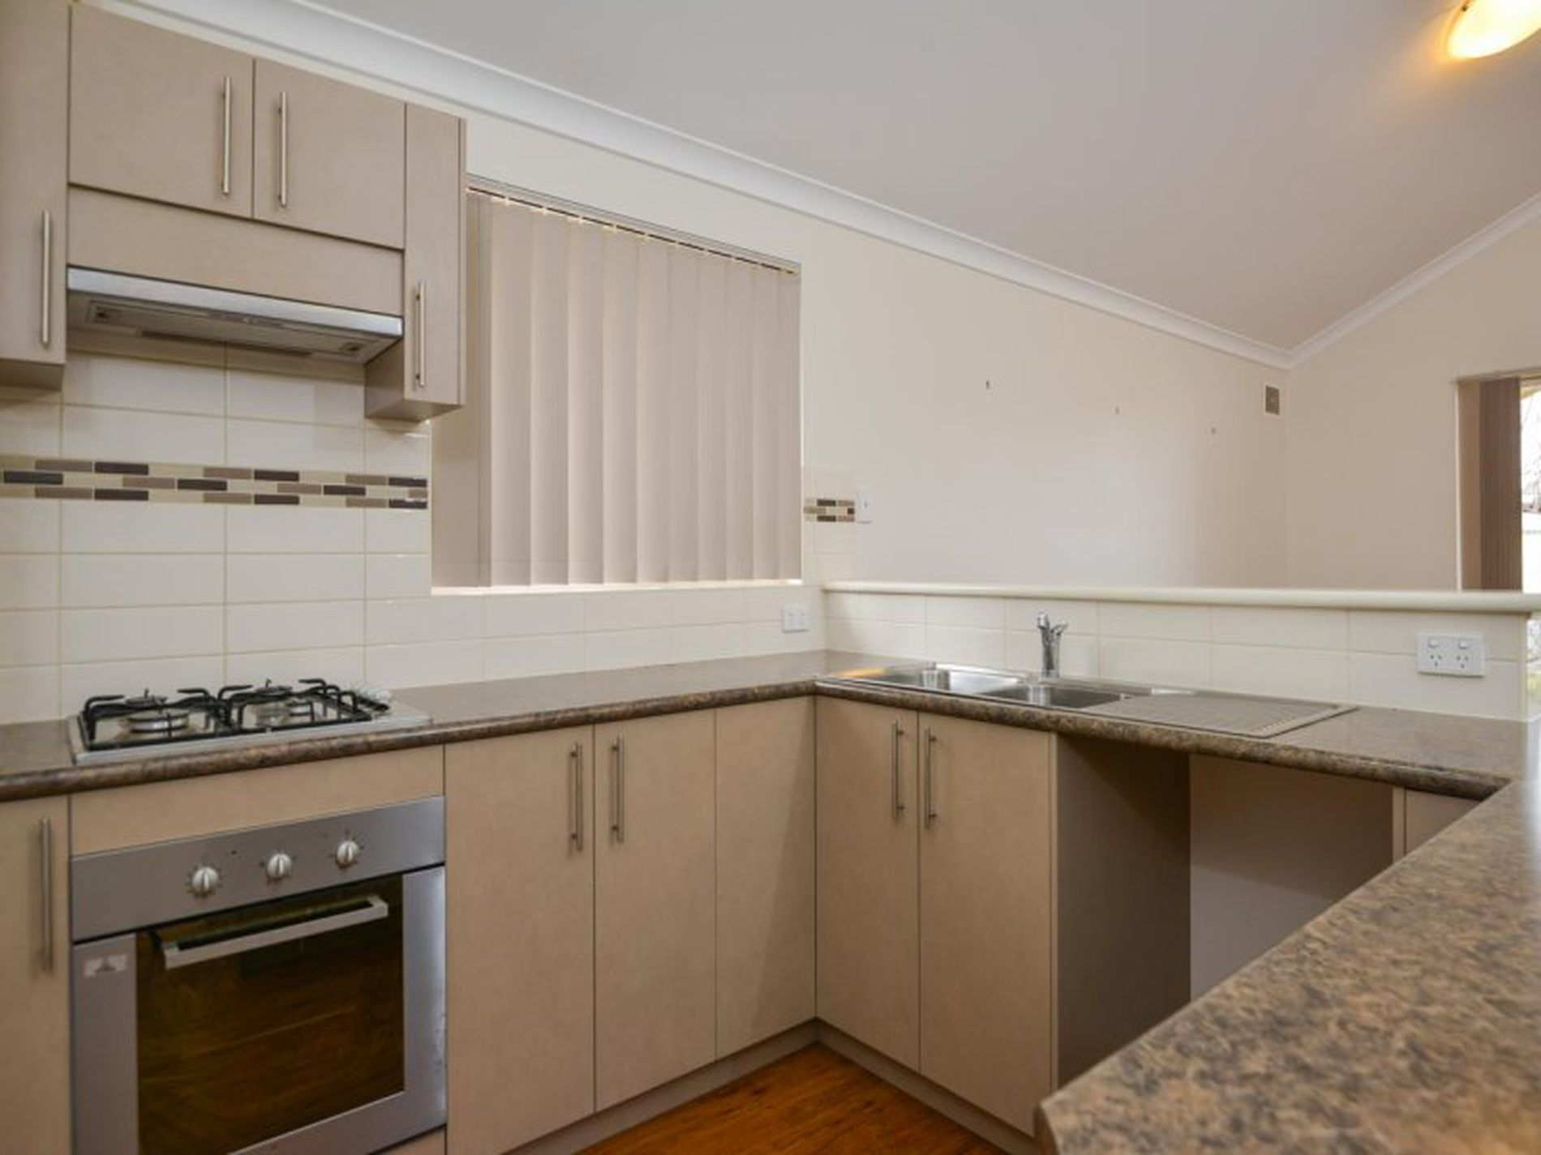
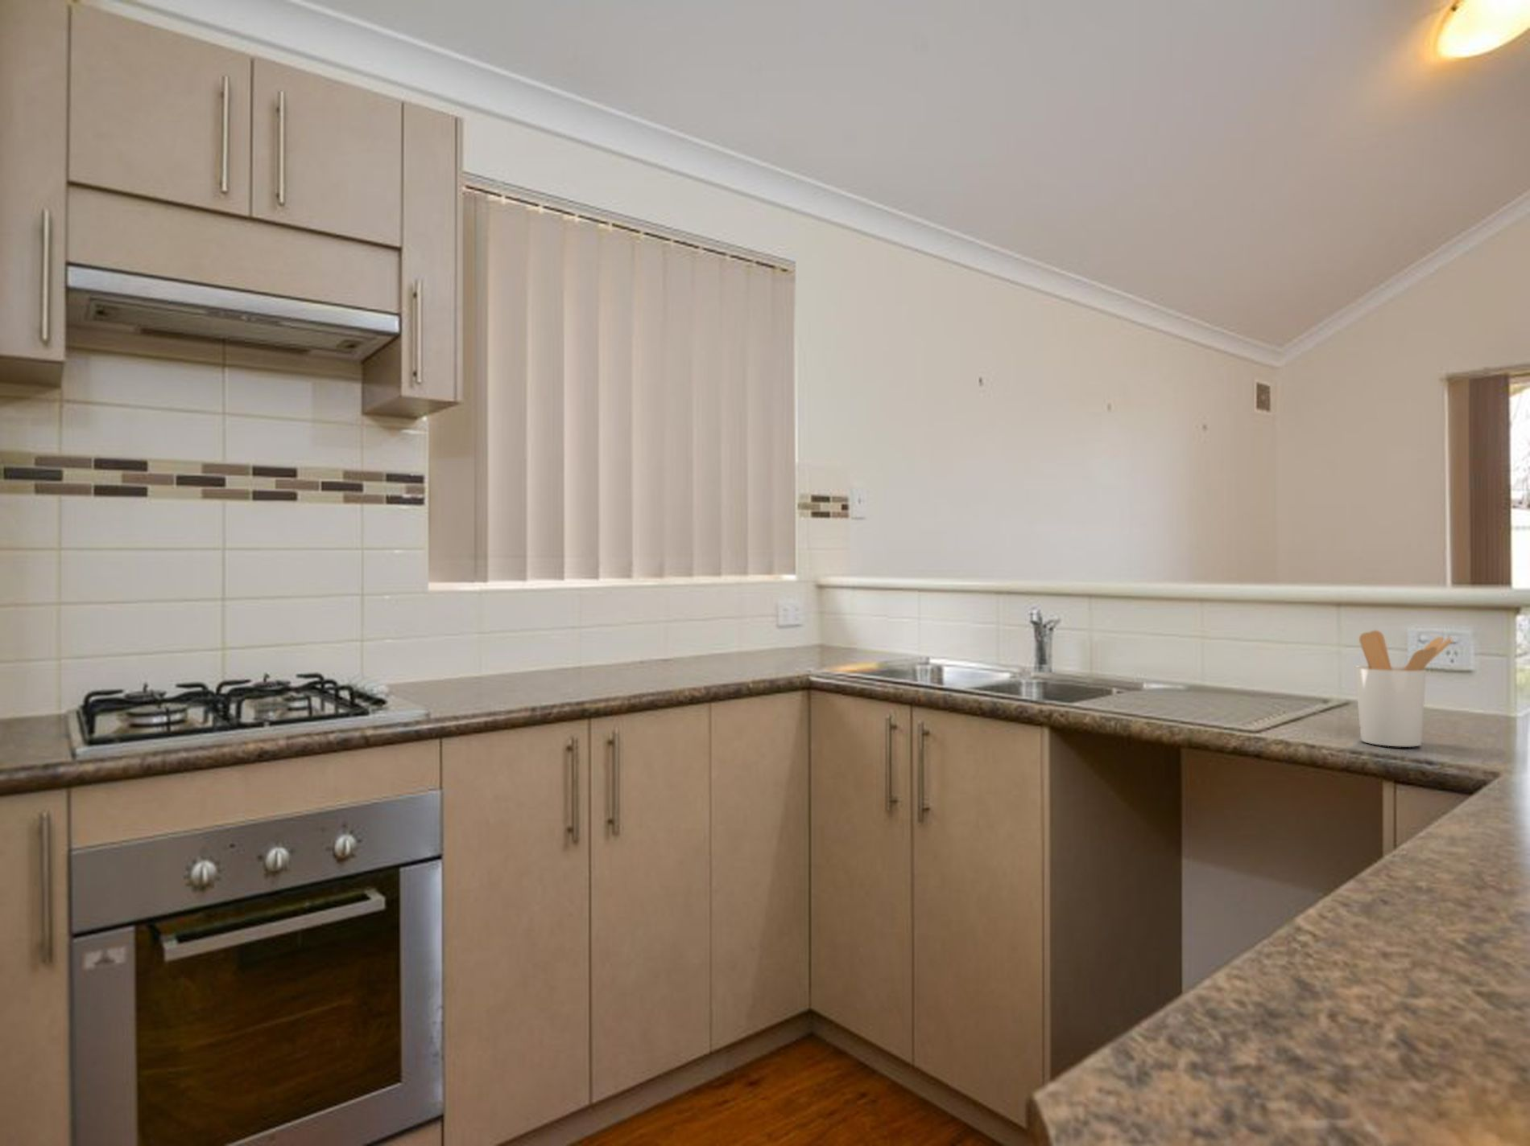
+ utensil holder [1354,630,1457,748]
